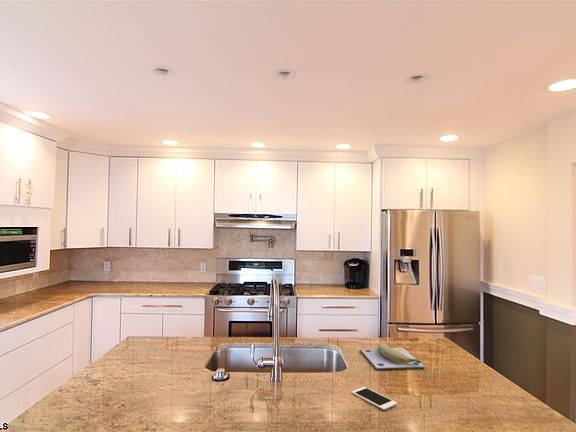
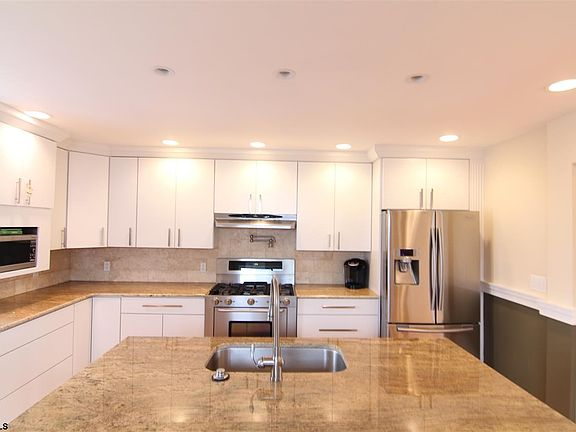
- cell phone [351,386,398,411]
- banana [359,340,426,370]
